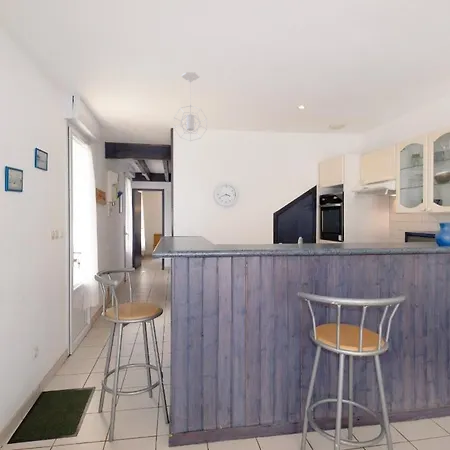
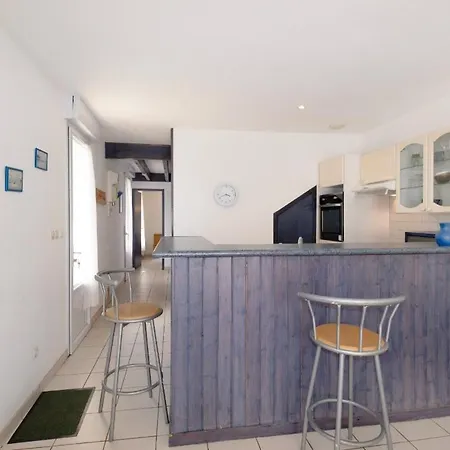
- pendant light [173,71,208,142]
